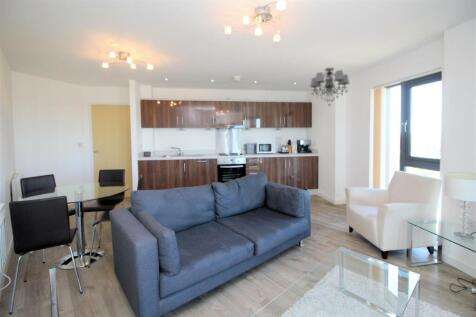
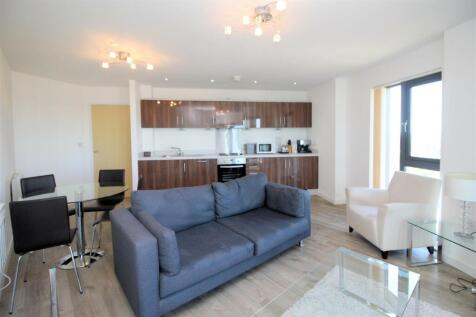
- chandelier [309,67,350,107]
